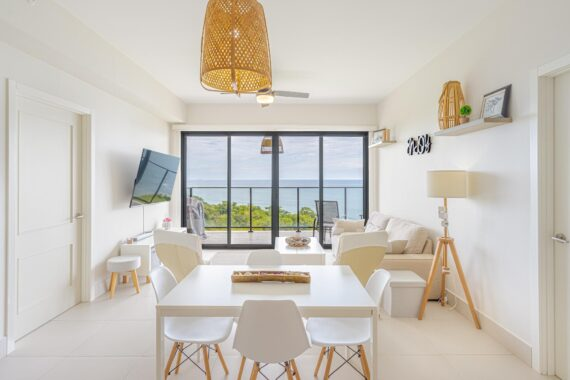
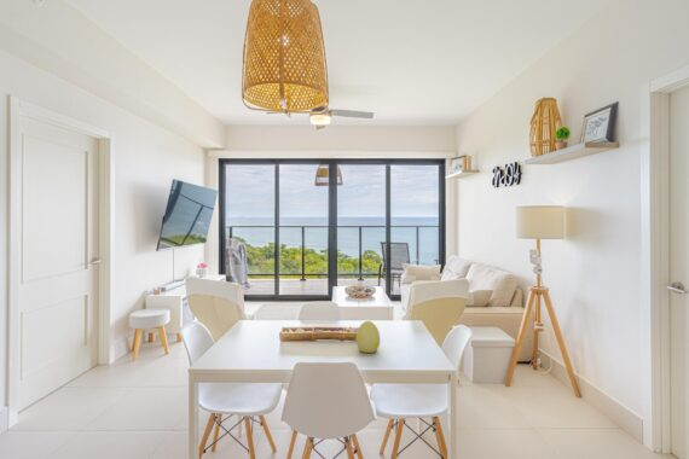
+ decorative egg [355,320,381,354]
